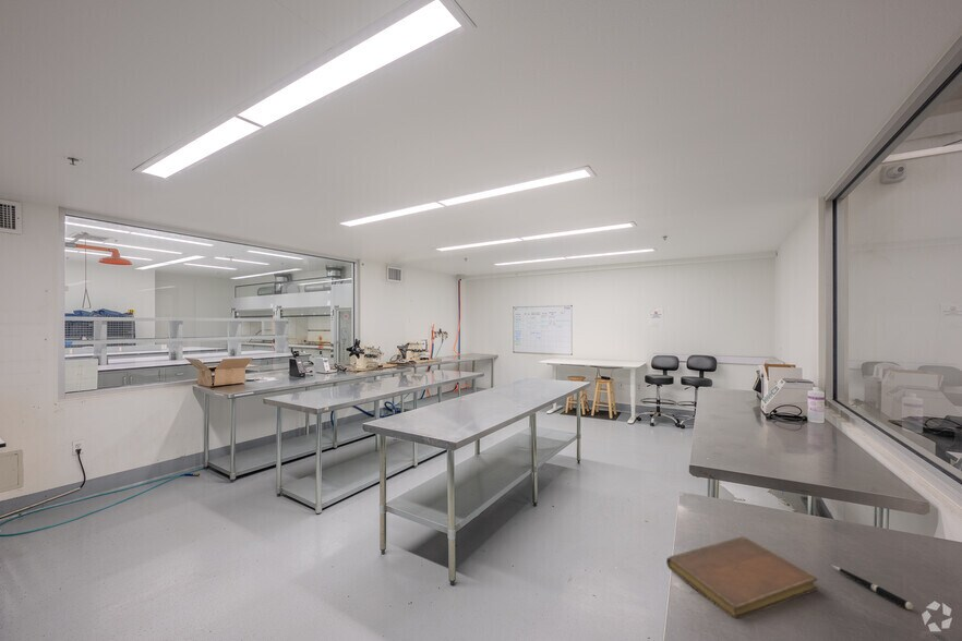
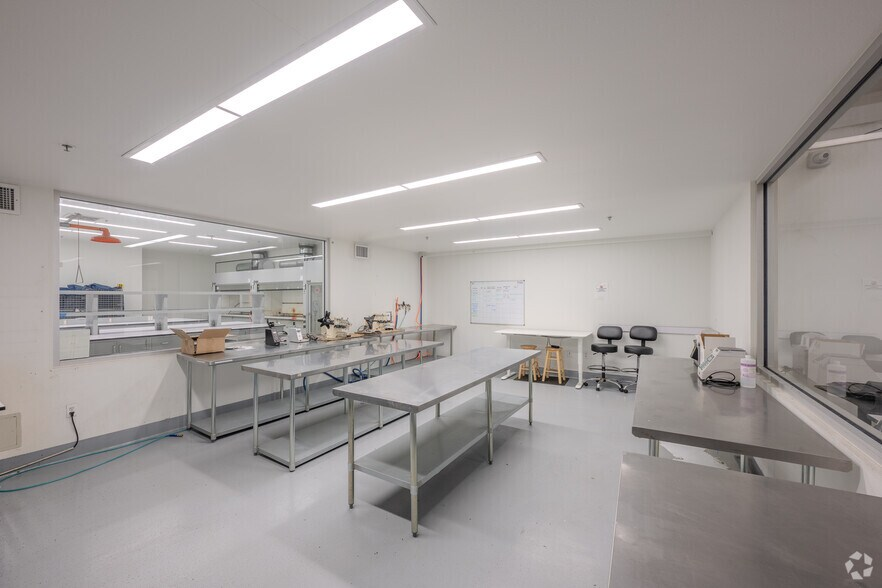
- notebook [665,535,819,619]
- pen [830,564,914,610]
